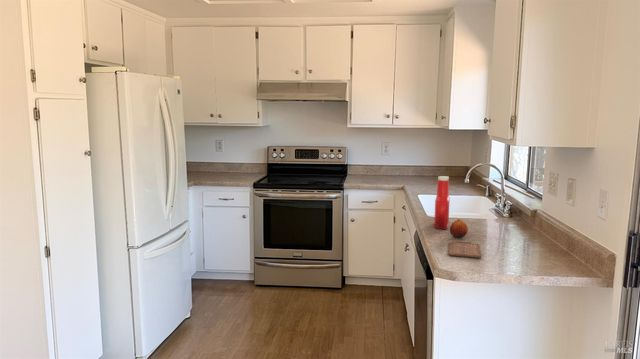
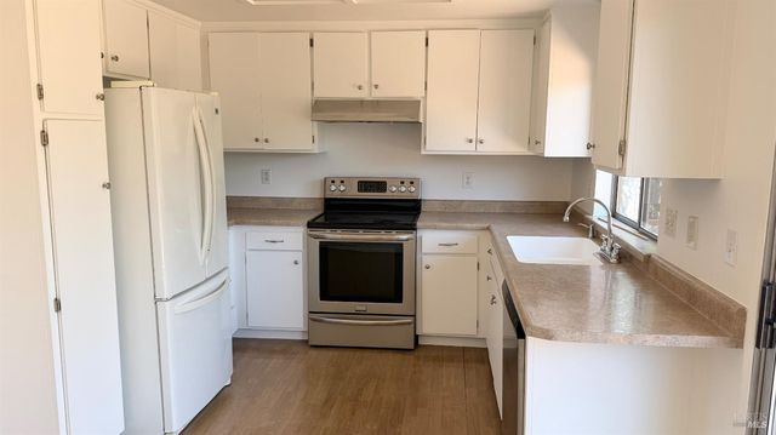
- fruit [449,218,469,238]
- soap bottle [433,175,451,230]
- cutting board [448,240,482,259]
